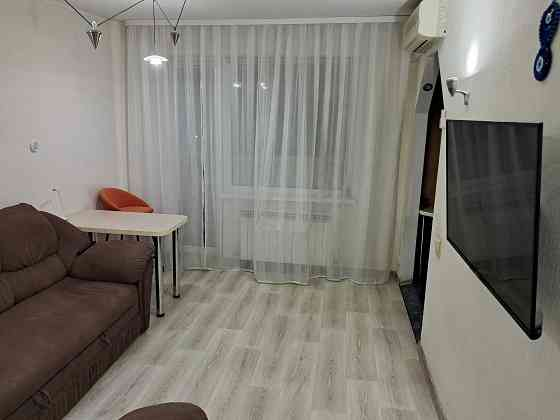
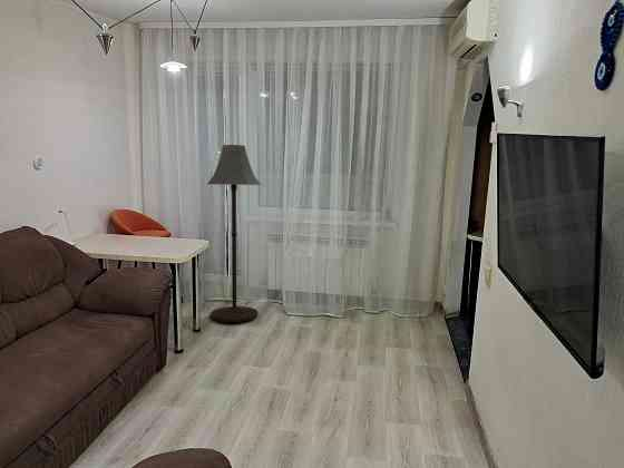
+ floor lamp [206,144,262,323]
